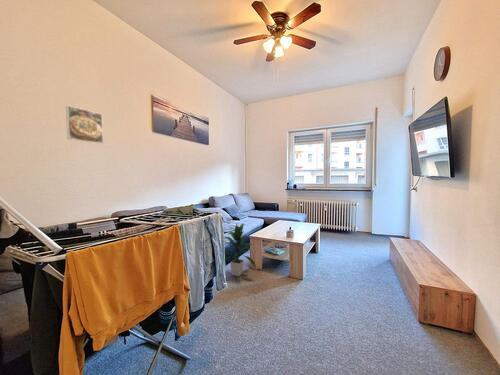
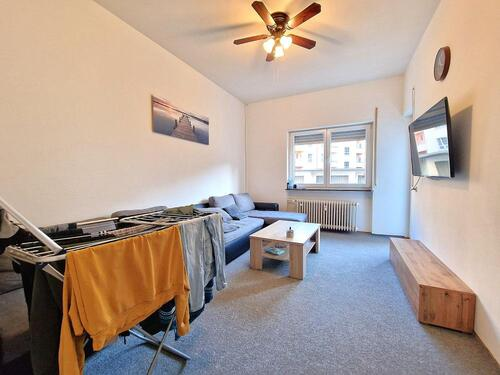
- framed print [65,105,104,145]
- indoor plant [224,222,257,277]
